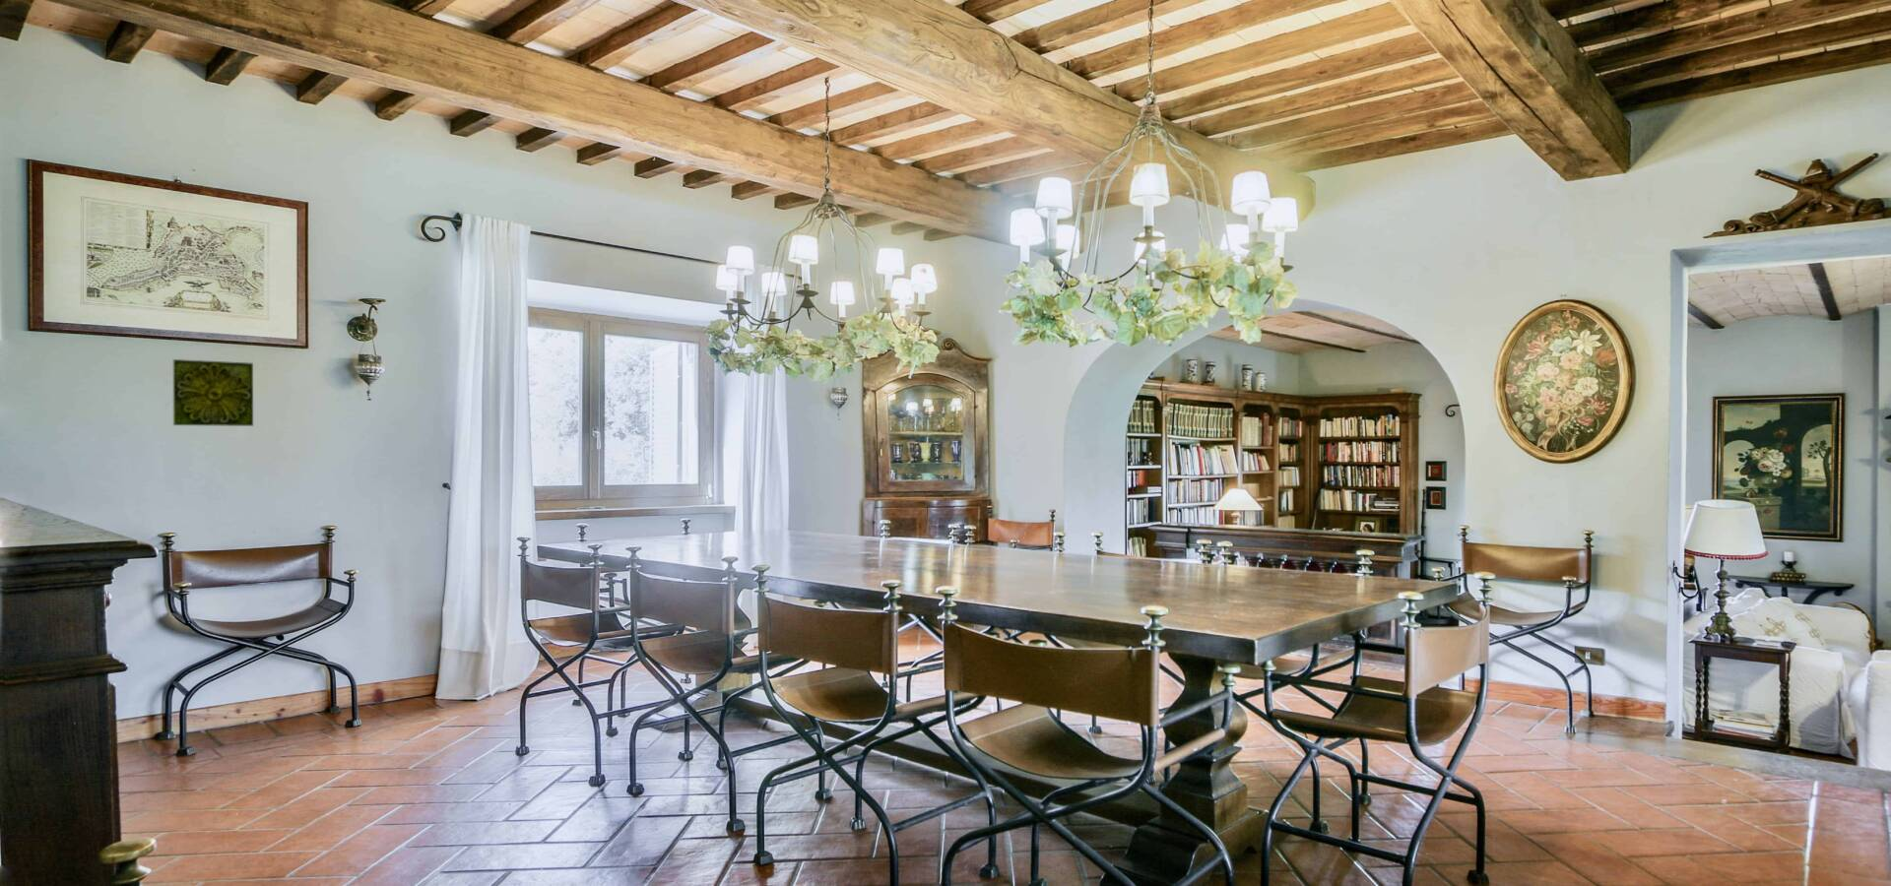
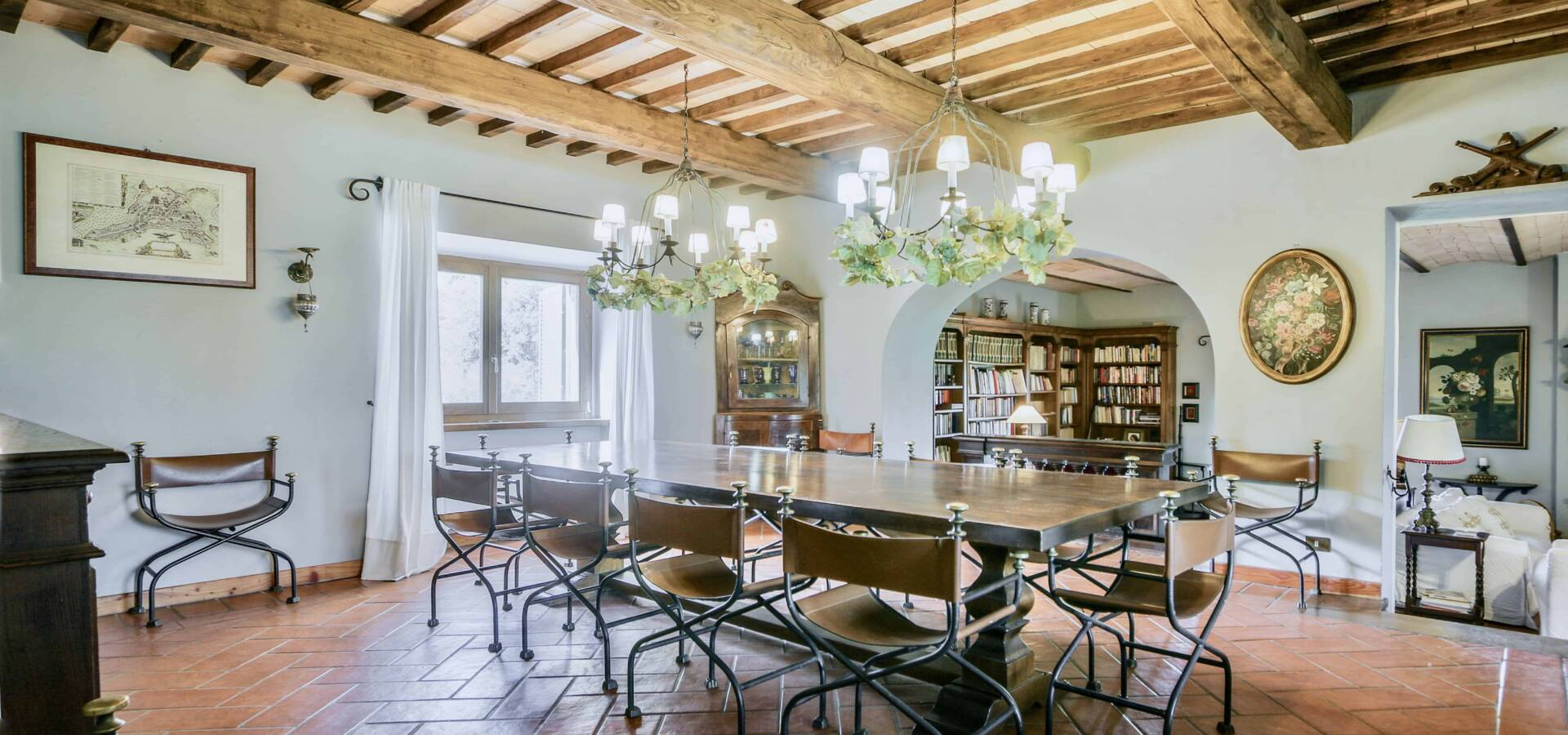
- decorative tile [171,358,254,427]
